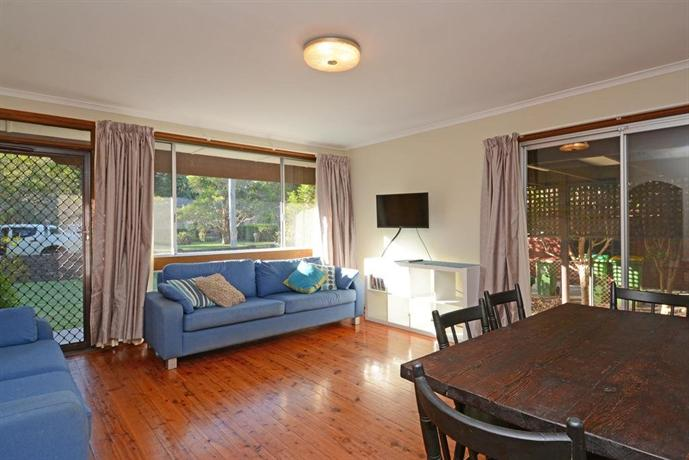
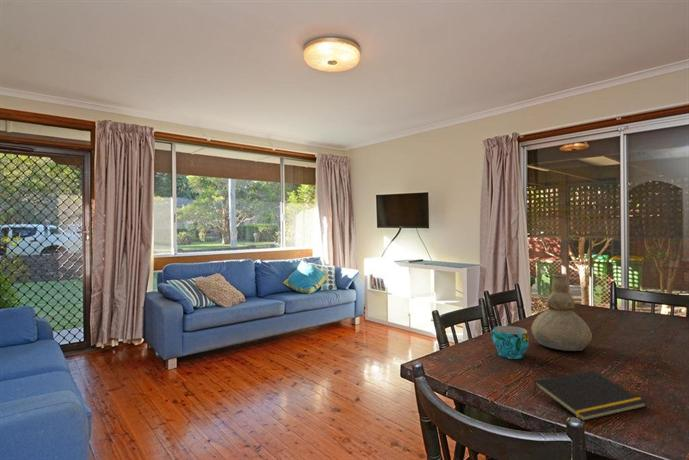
+ notepad [532,370,648,422]
+ vase [530,272,593,352]
+ cup [490,325,530,360]
